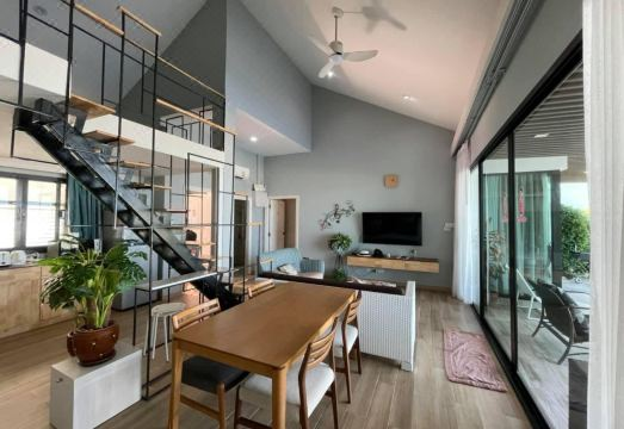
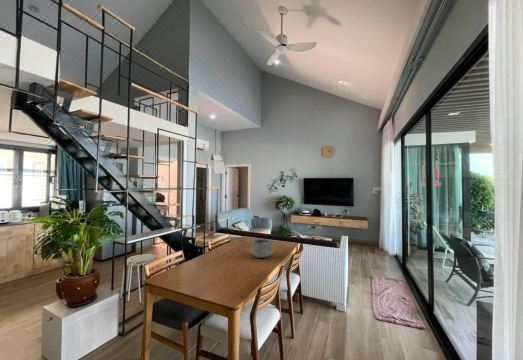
+ bowl [249,238,274,259]
